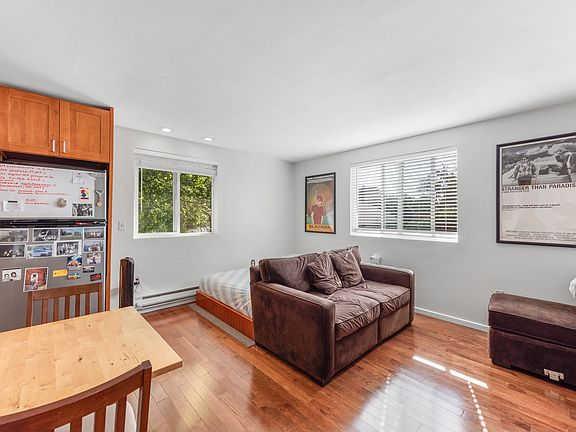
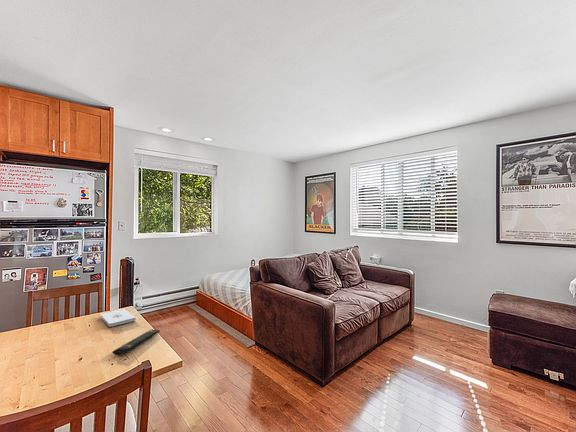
+ remote control [112,328,160,356]
+ notepad [100,308,137,328]
